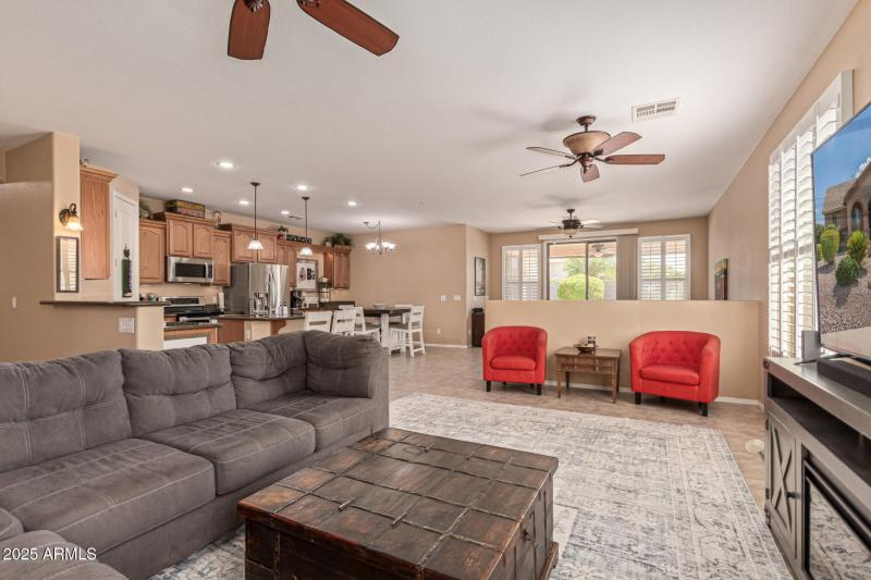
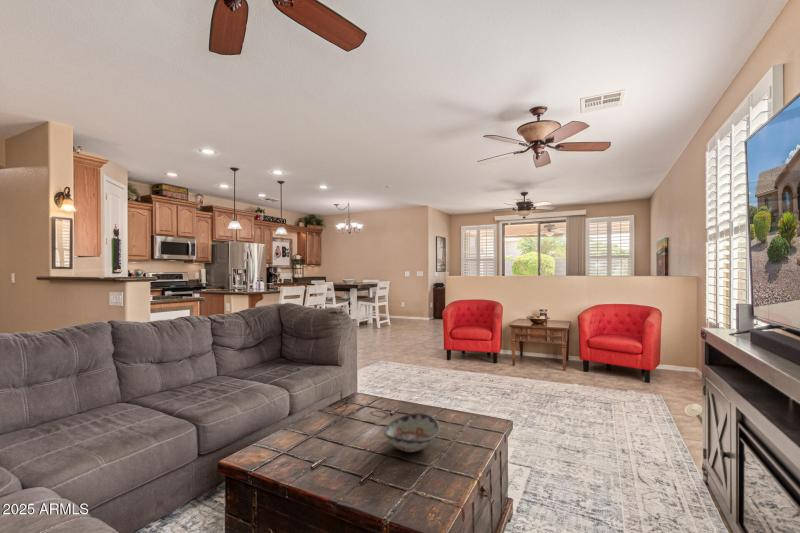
+ decorative bowl [382,412,440,453]
